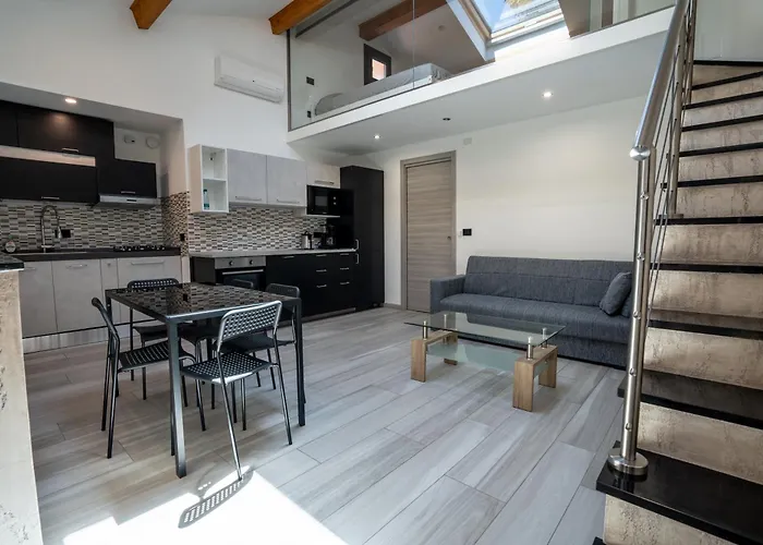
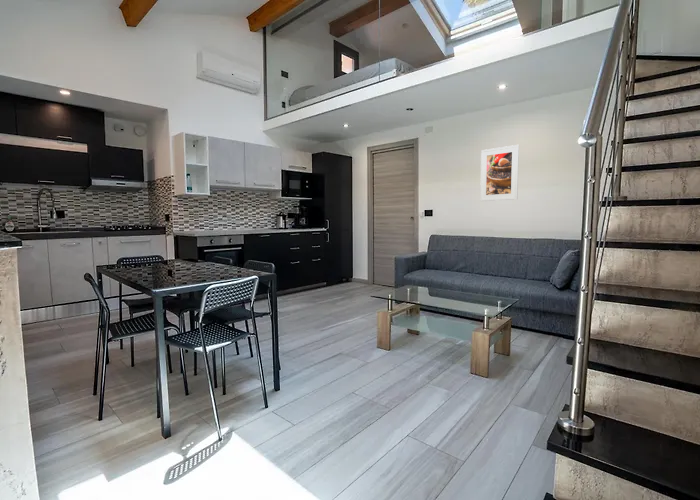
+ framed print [479,144,520,202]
